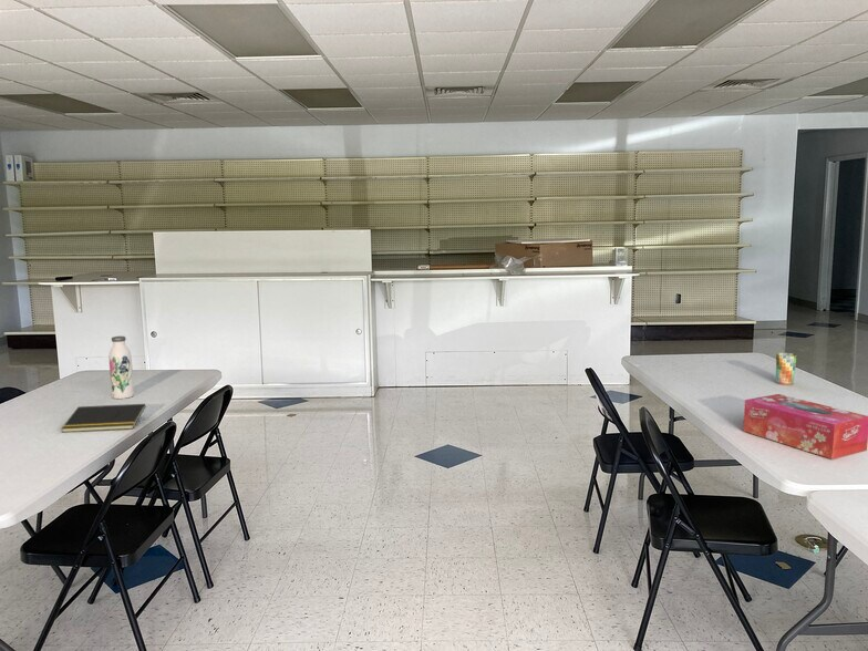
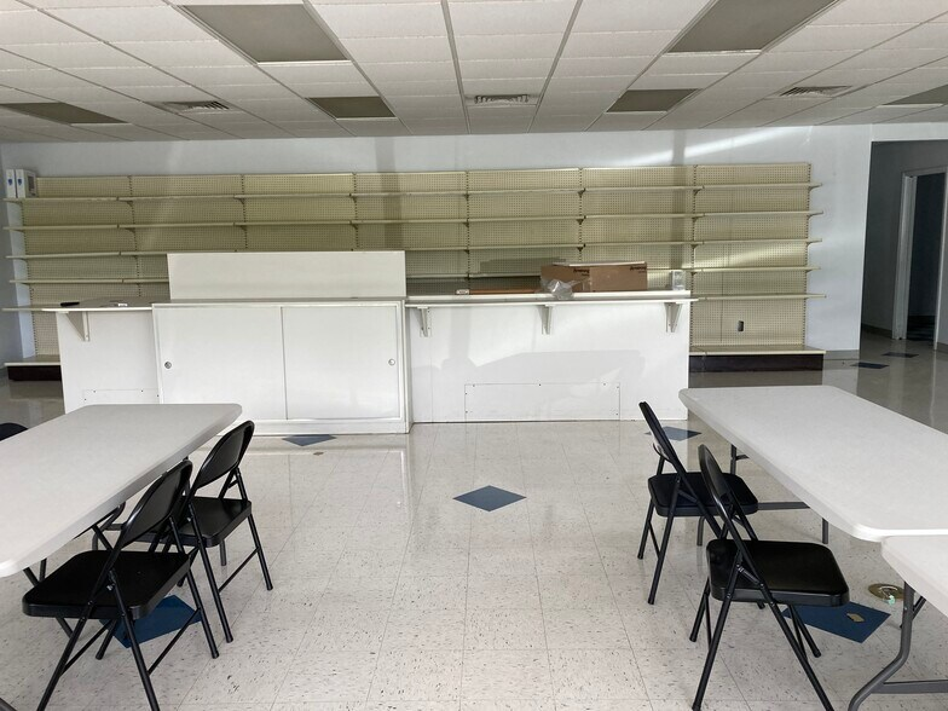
- cup [775,352,797,386]
- tissue box [742,393,868,461]
- water bottle [107,335,135,400]
- notepad [60,403,146,433]
